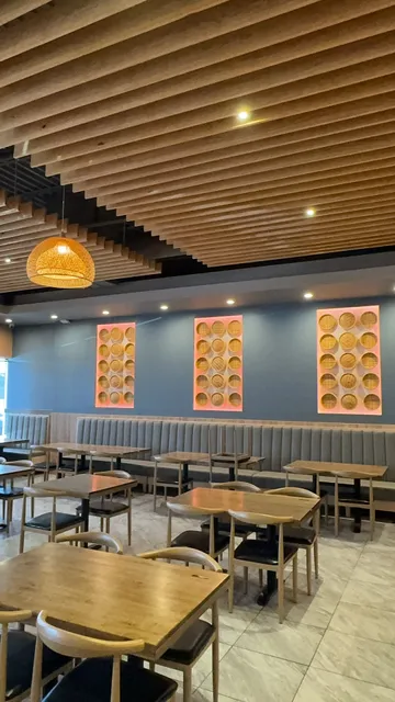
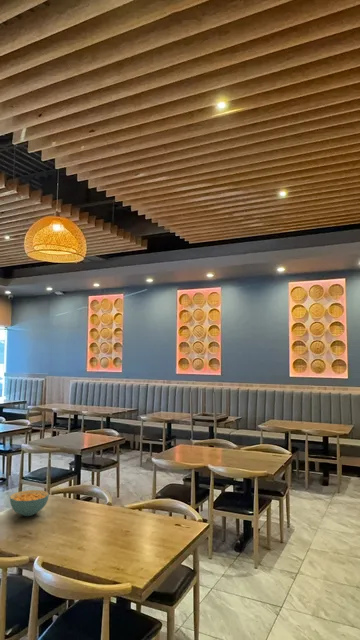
+ cereal bowl [9,489,50,517]
